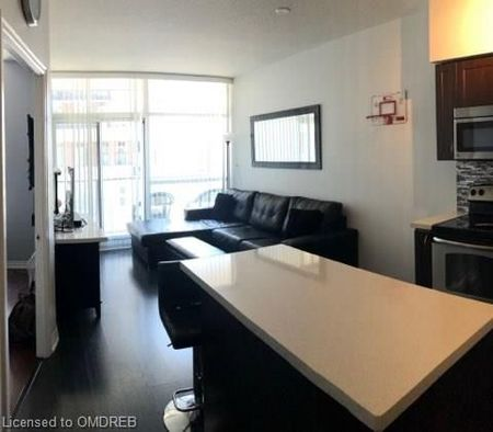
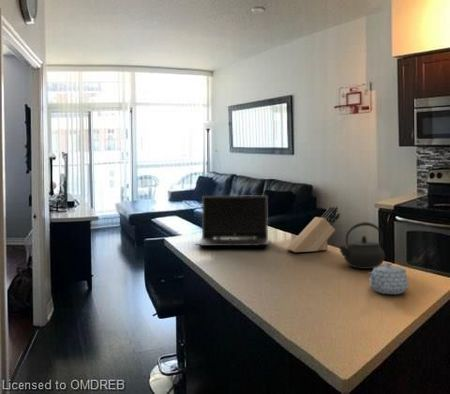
+ teapot [367,261,410,295]
+ kettle [338,221,386,270]
+ knife block [285,206,341,253]
+ laptop computer [194,194,270,247]
